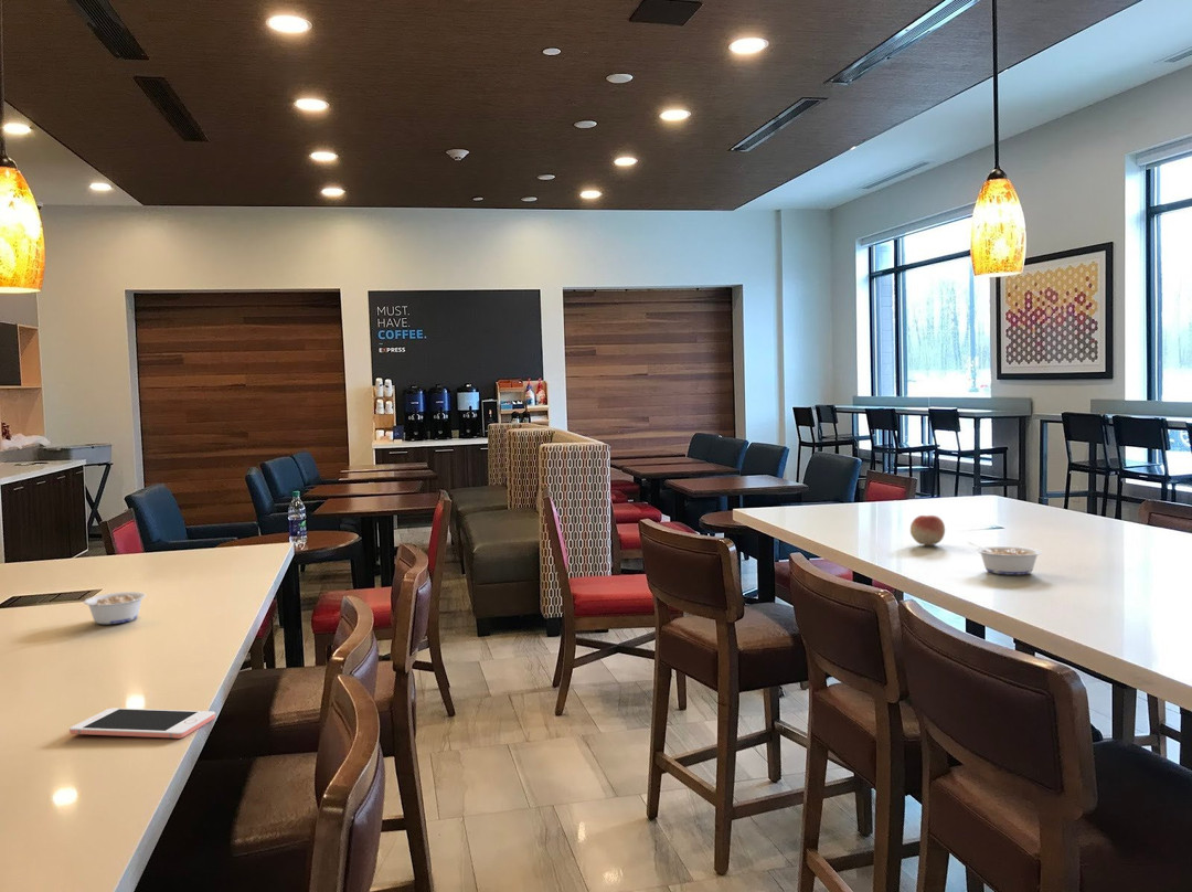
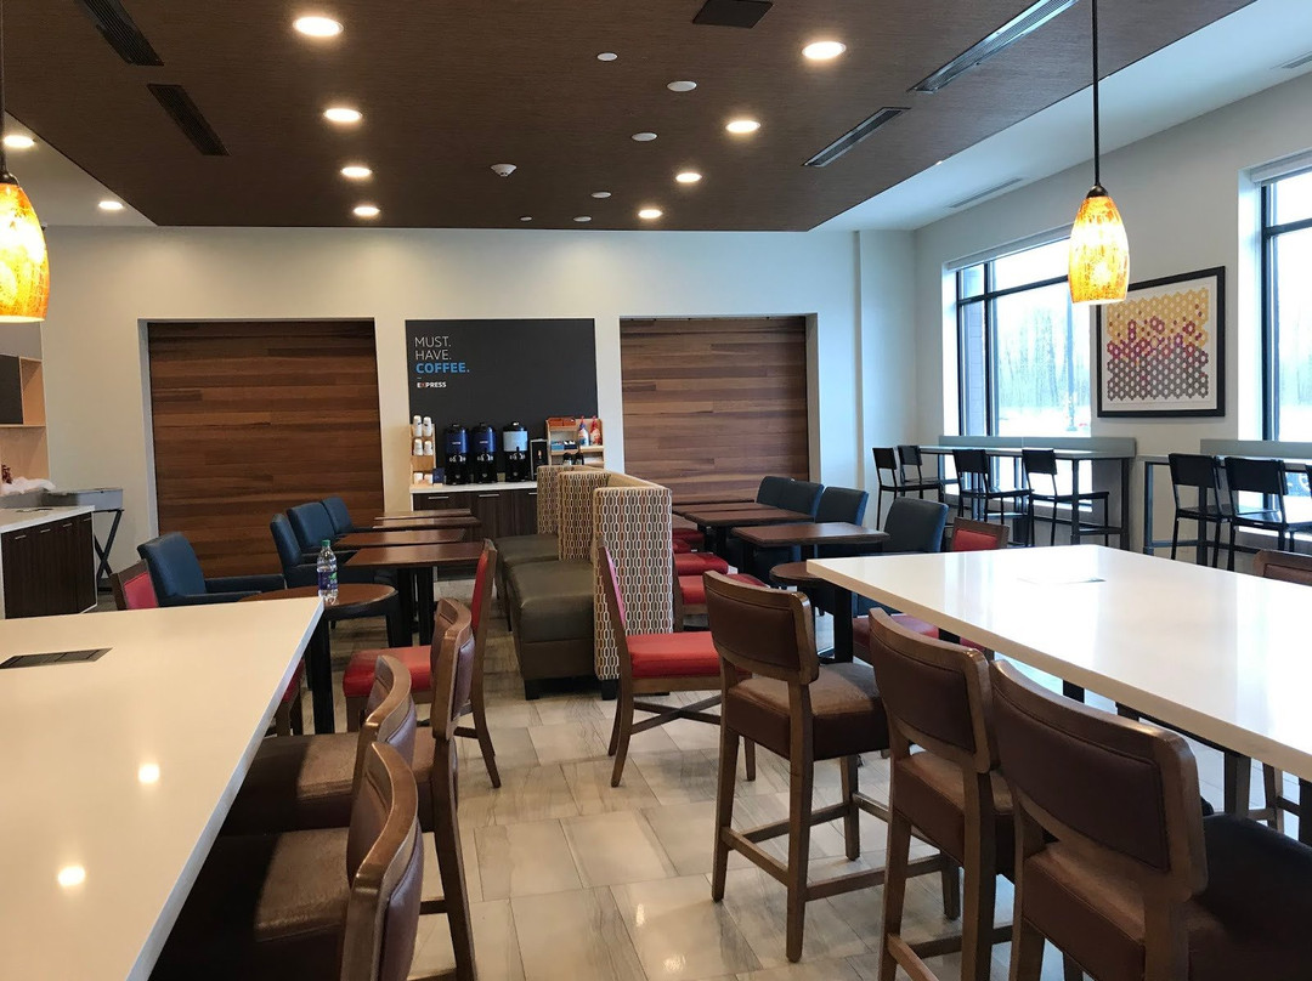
- fruit [909,514,946,546]
- legume [966,541,1043,575]
- legume [83,591,147,625]
- cell phone [68,708,216,740]
